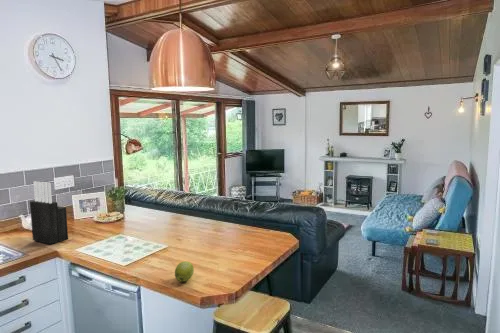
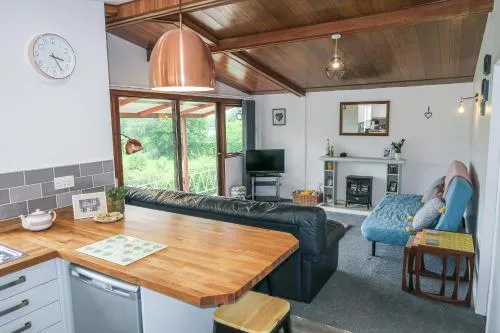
- apple [174,260,195,283]
- knife block [29,180,69,245]
